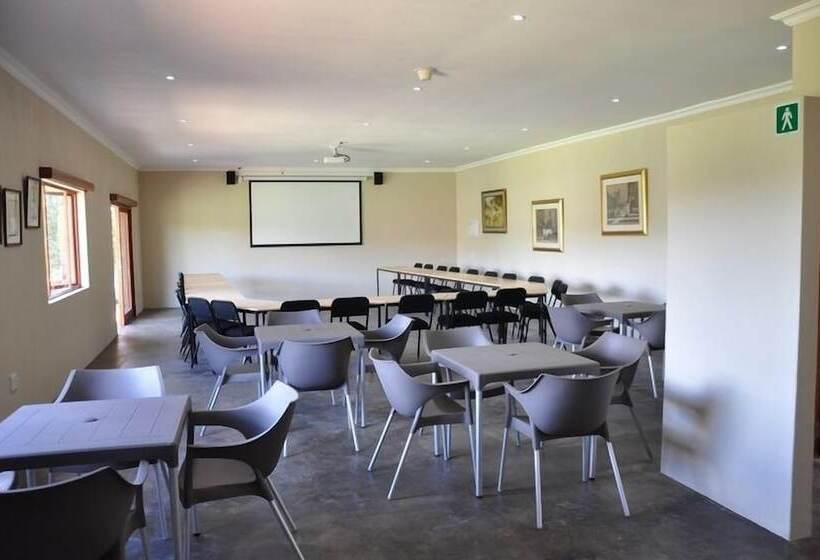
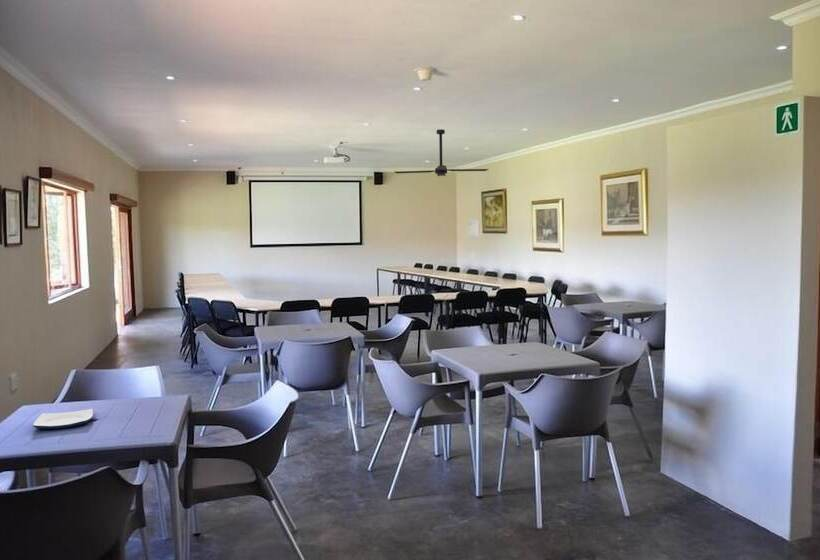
+ ceiling fan [394,128,490,177]
+ plate [32,408,94,430]
